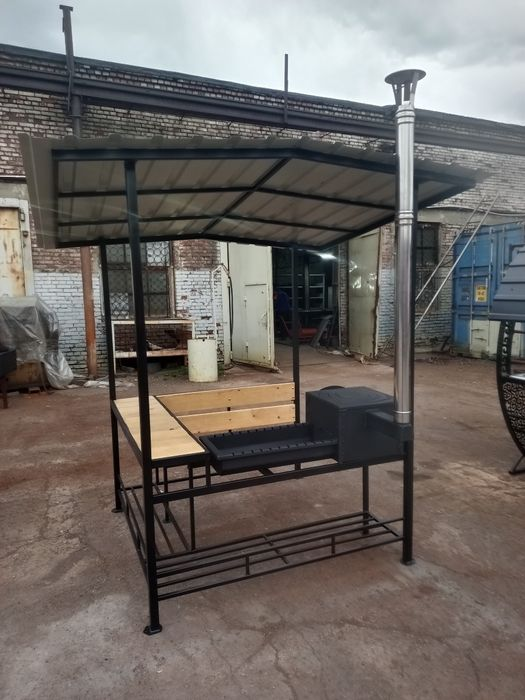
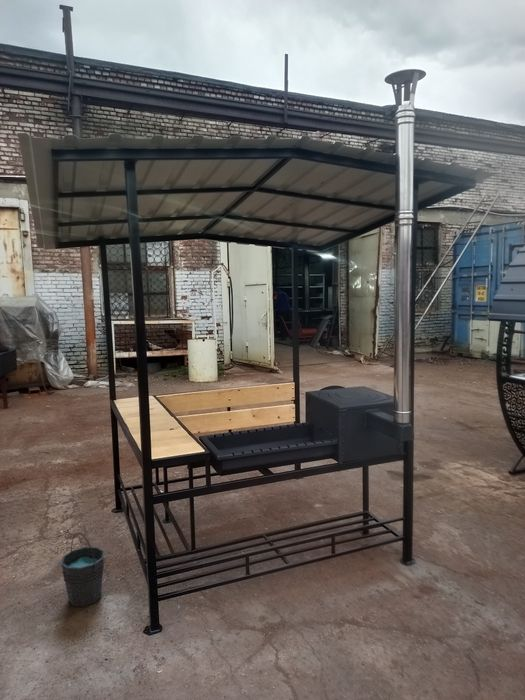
+ bucket [59,532,106,608]
